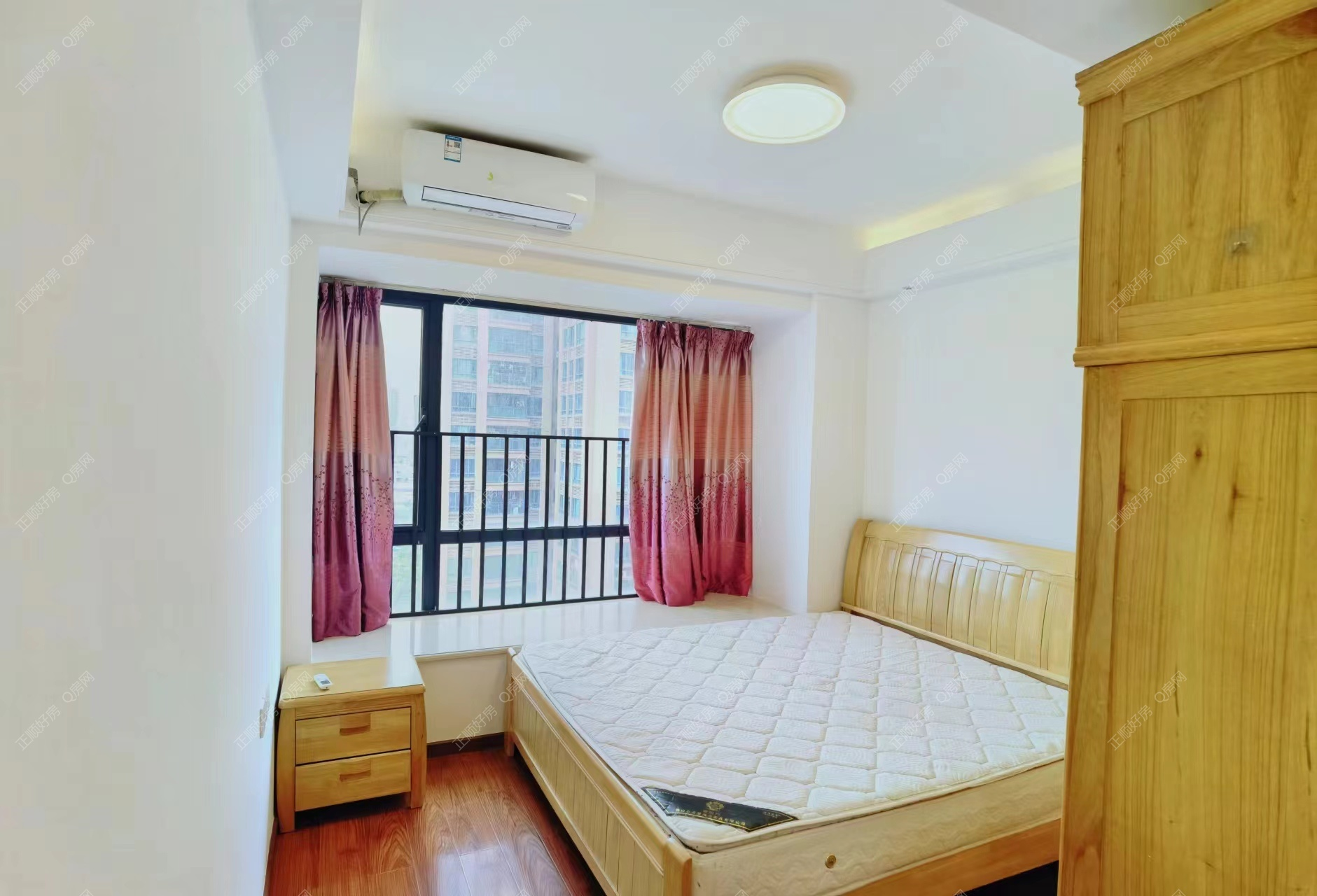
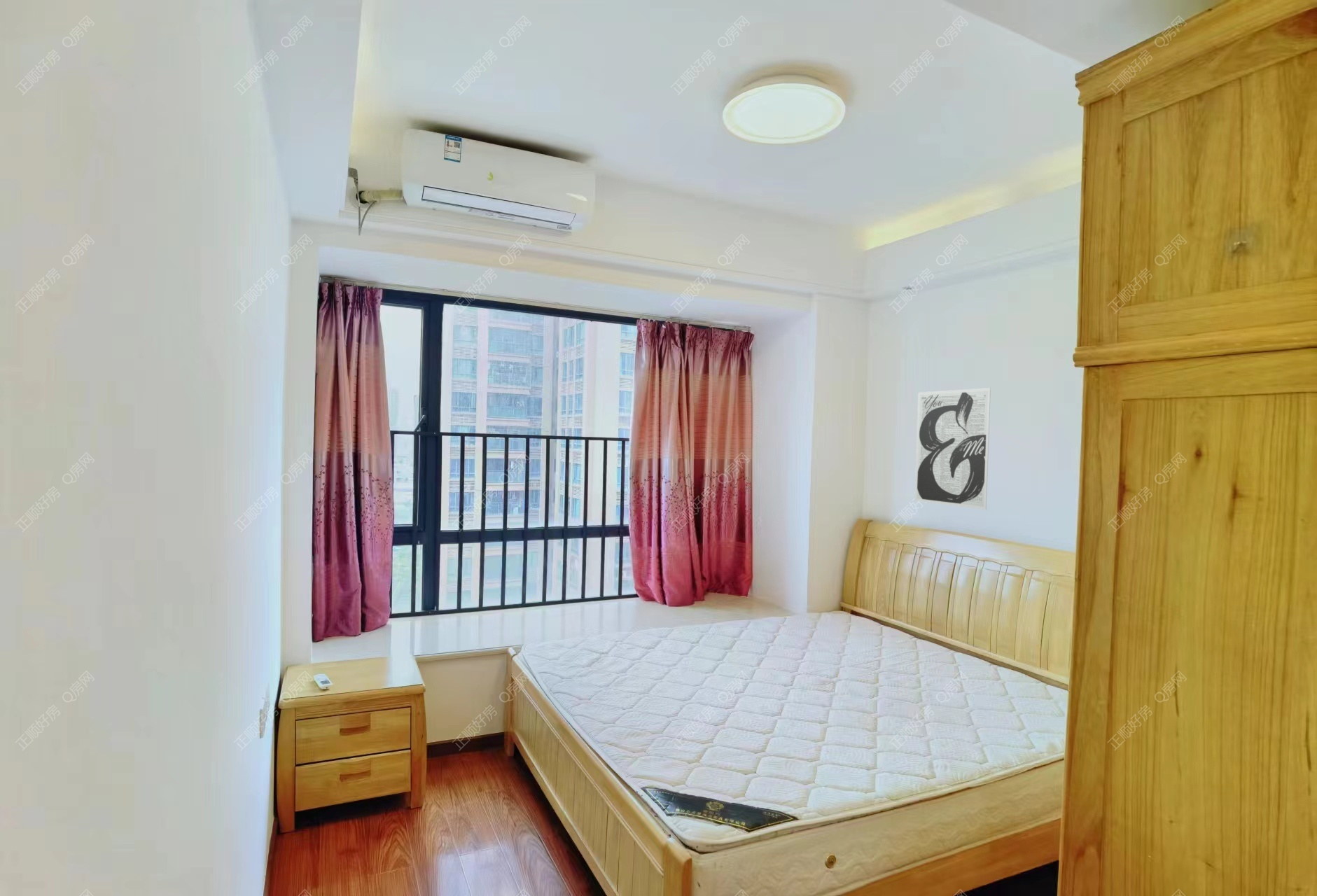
+ wall art [914,387,991,510]
